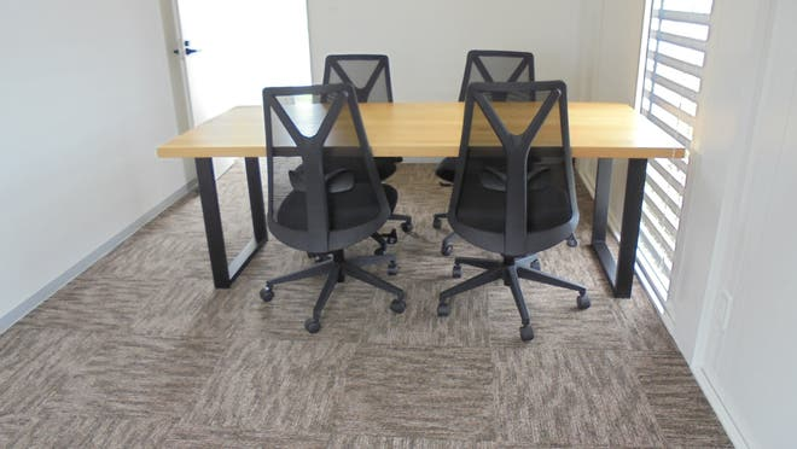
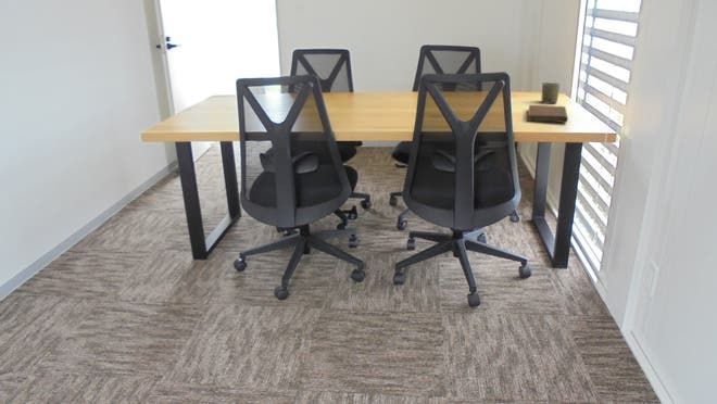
+ notebook [527,104,569,124]
+ cup [541,81,561,104]
